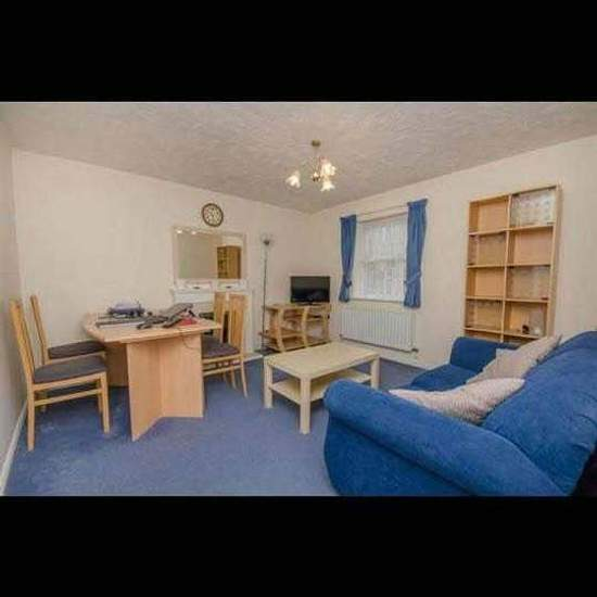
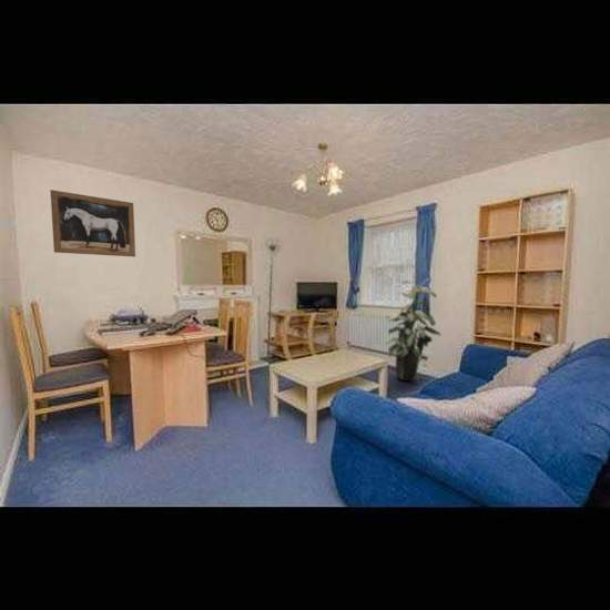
+ wall art [49,189,136,258]
+ indoor plant [384,279,441,383]
